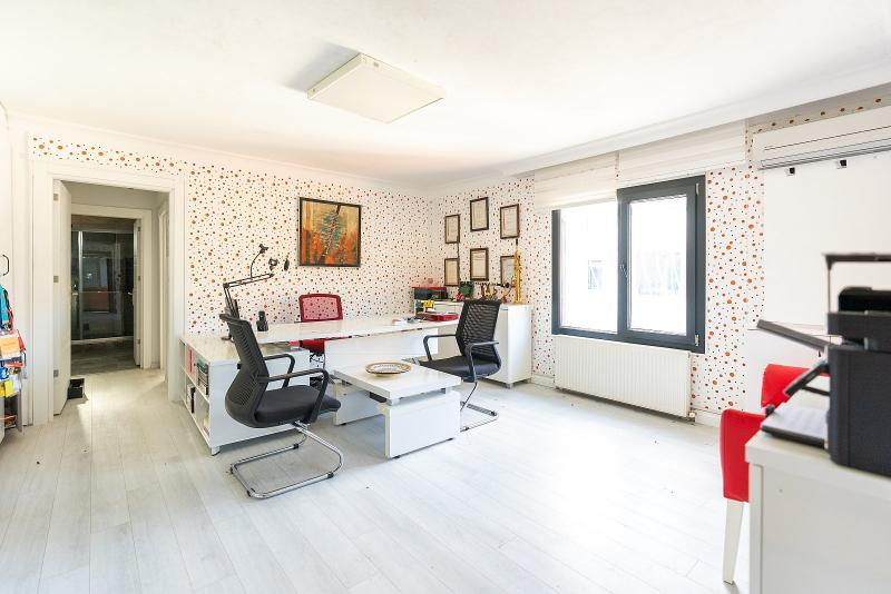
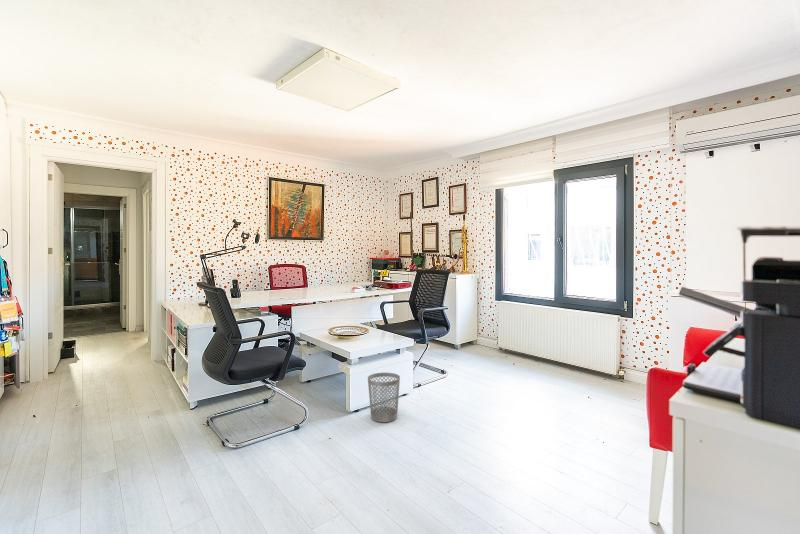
+ wastebasket [367,372,401,423]
